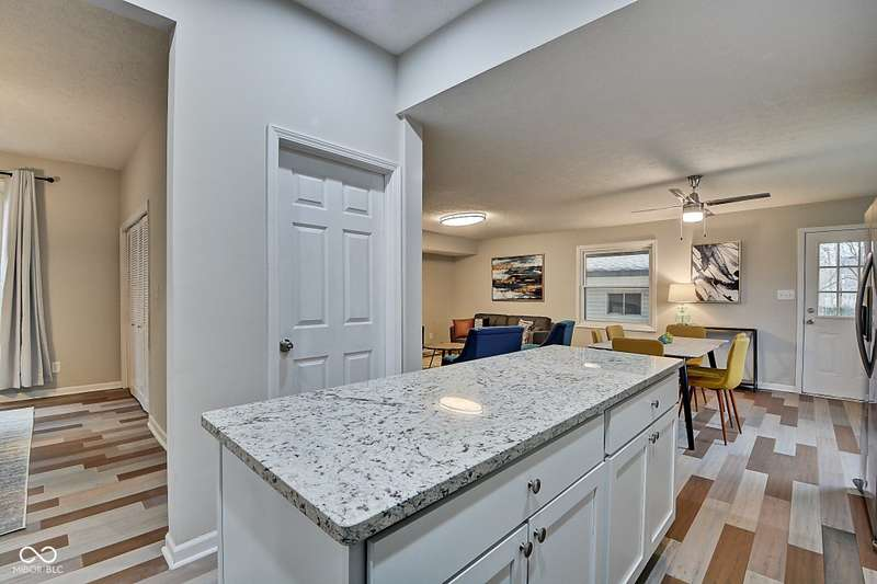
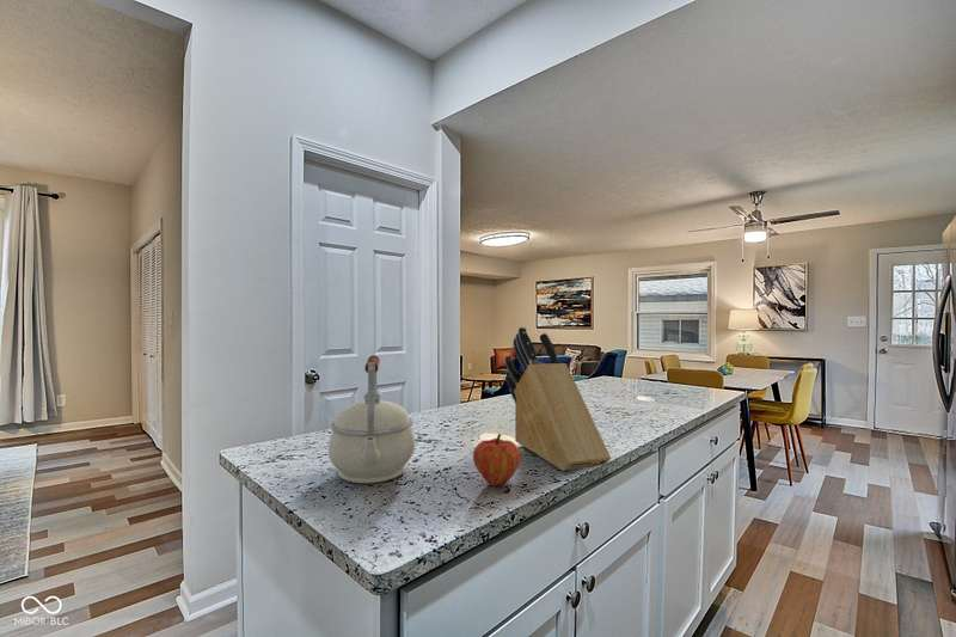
+ fruit [472,433,521,486]
+ knife block [504,326,612,472]
+ kettle [327,354,416,484]
